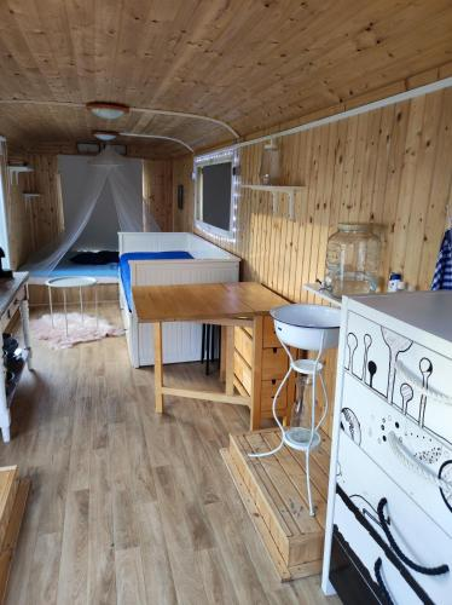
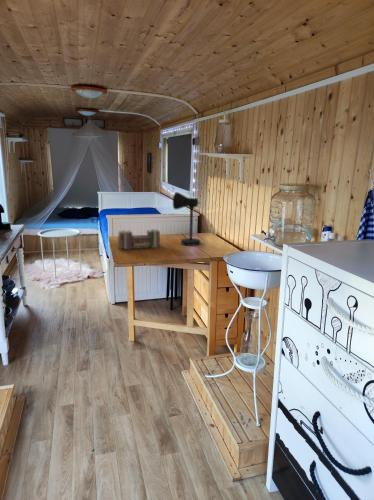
+ book [116,228,161,251]
+ desk lamp [172,191,201,247]
